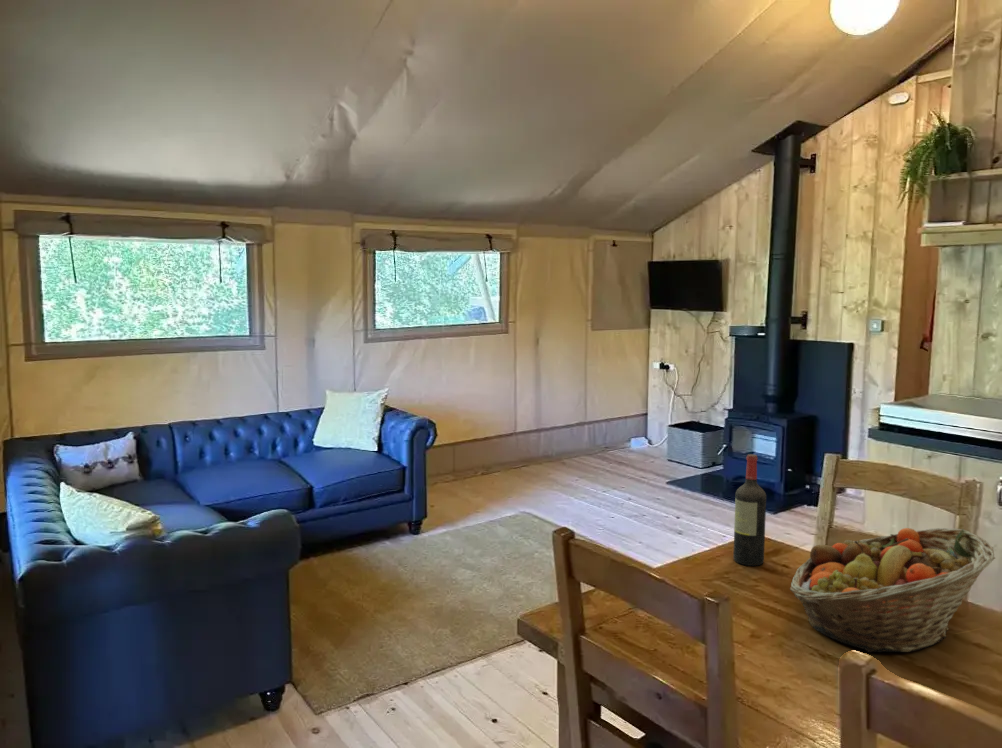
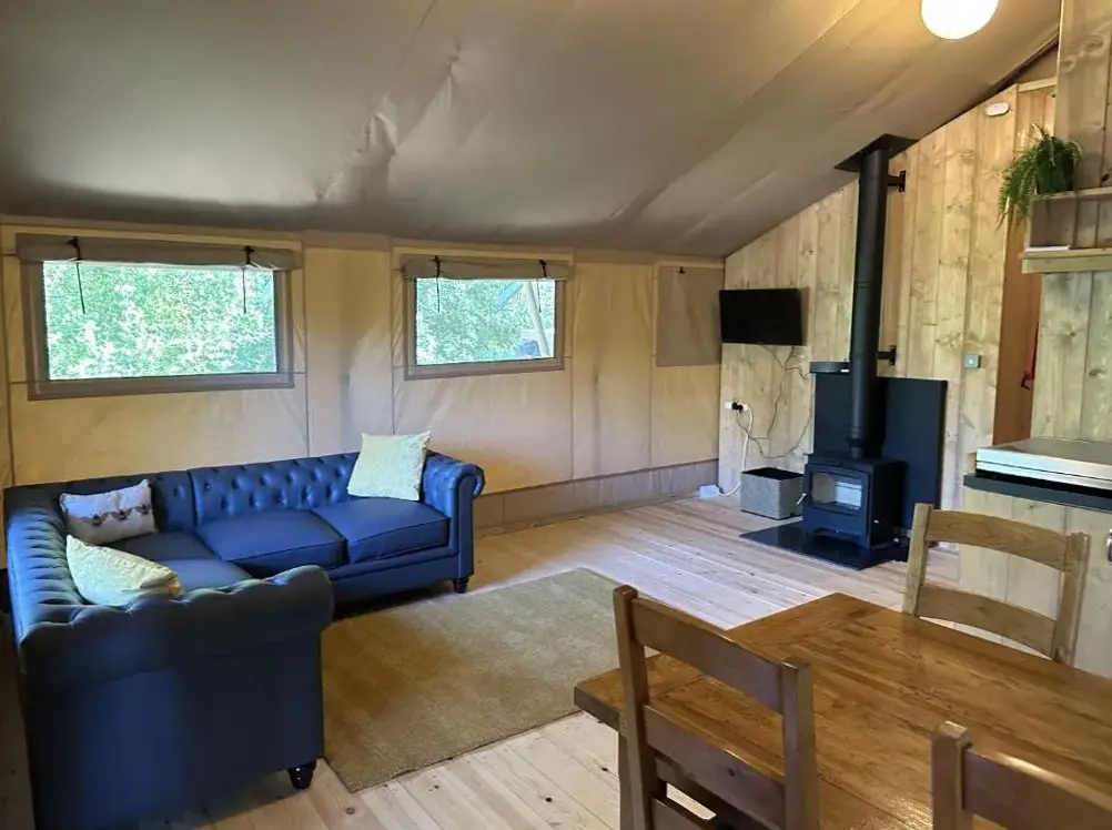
- fruit basket [789,527,996,653]
- wine bottle [732,453,767,567]
